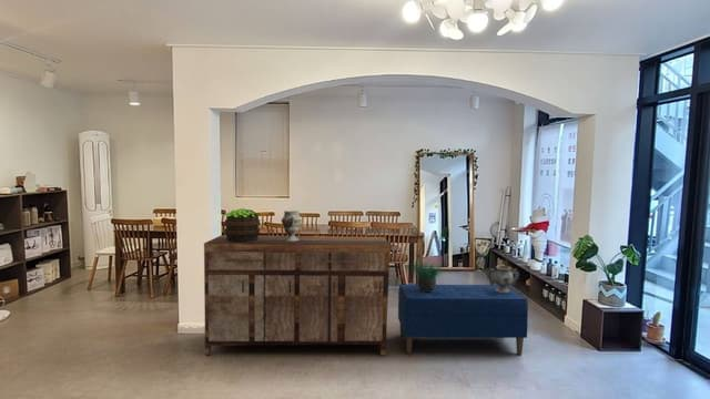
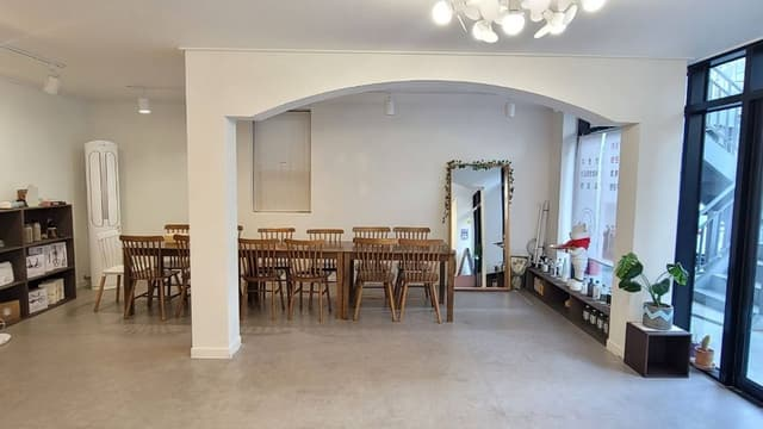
- sideboard [203,234,392,357]
- potted plant [408,250,447,291]
- bench [397,284,529,356]
- decorative urn [486,265,520,293]
- potted plant [223,207,261,242]
- decorative vase [281,209,303,242]
